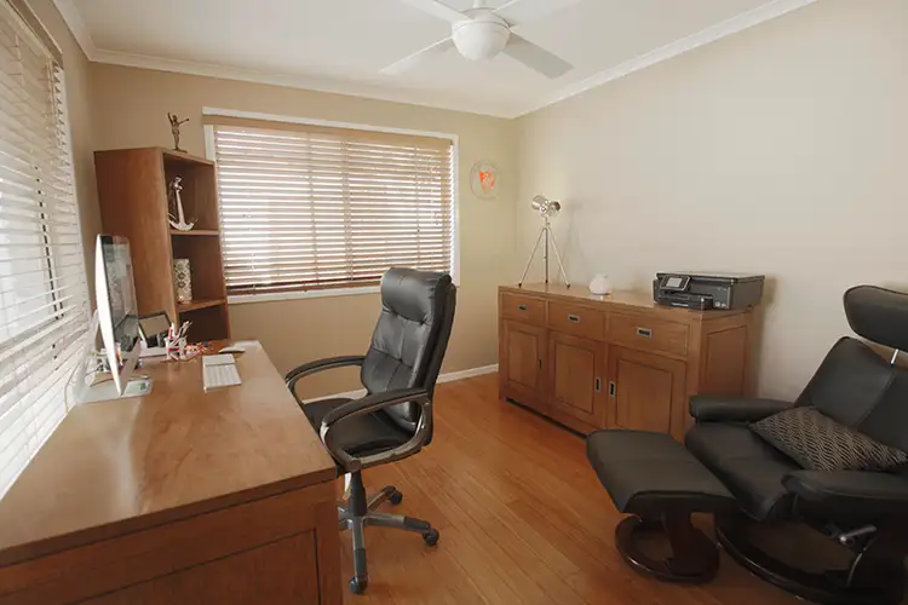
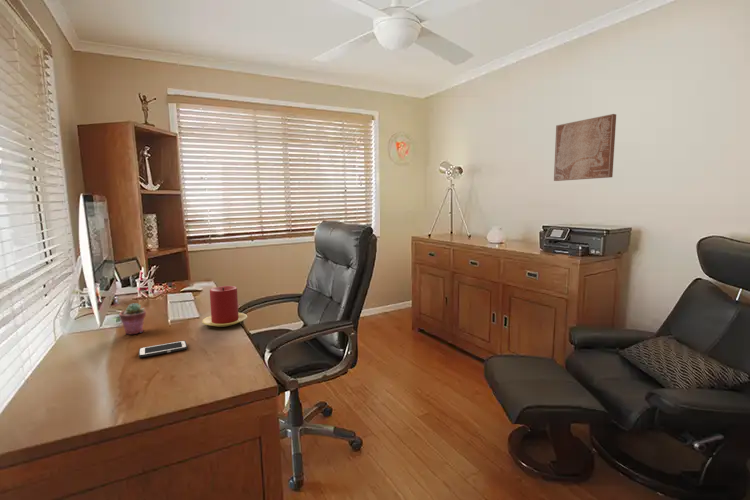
+ candle [201,285,248,328]
+ cell phone [138,340,188,358]
+ wall art [553,113,617,182]
+ potted succulent [118,302,147,335]
